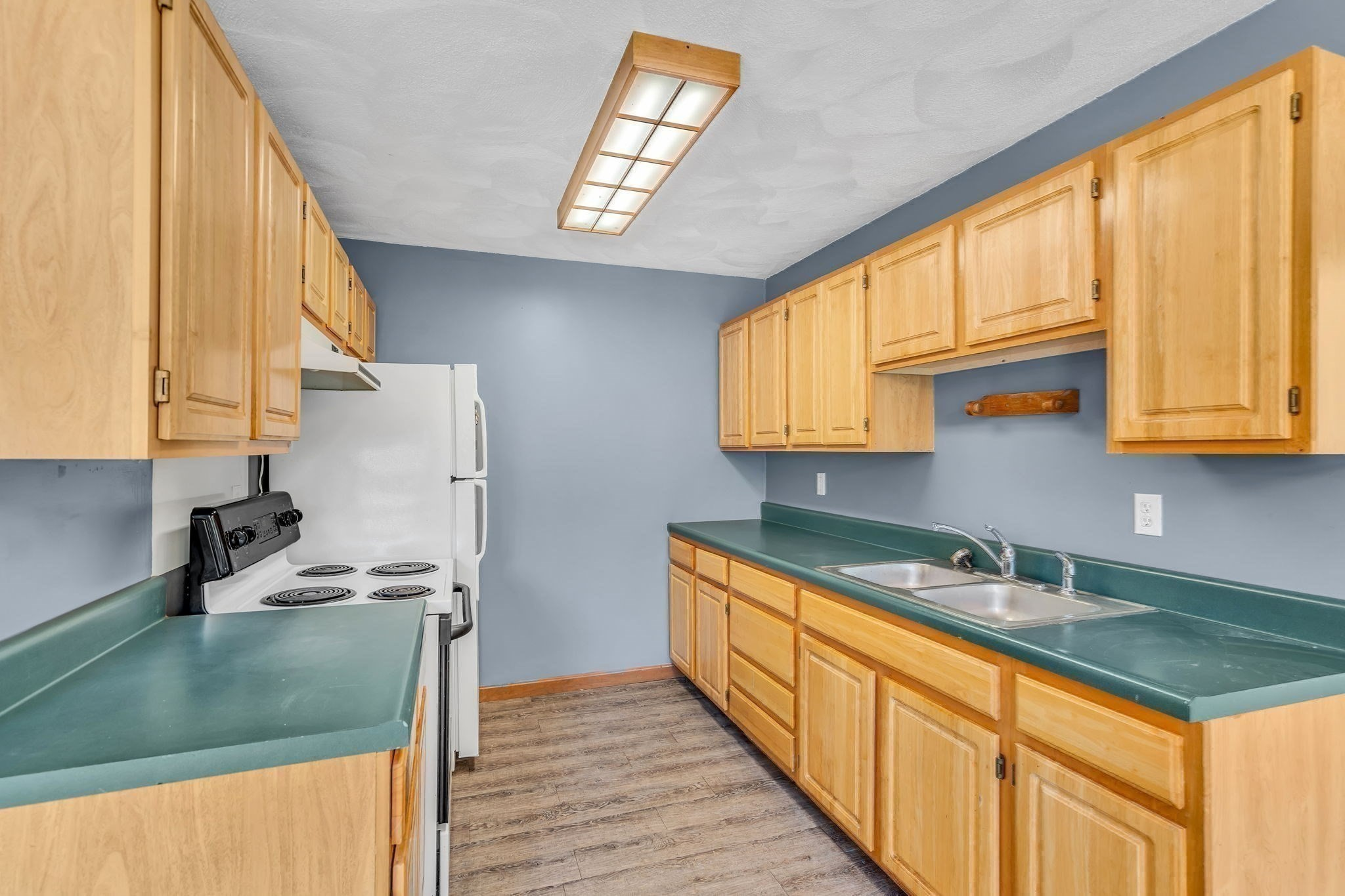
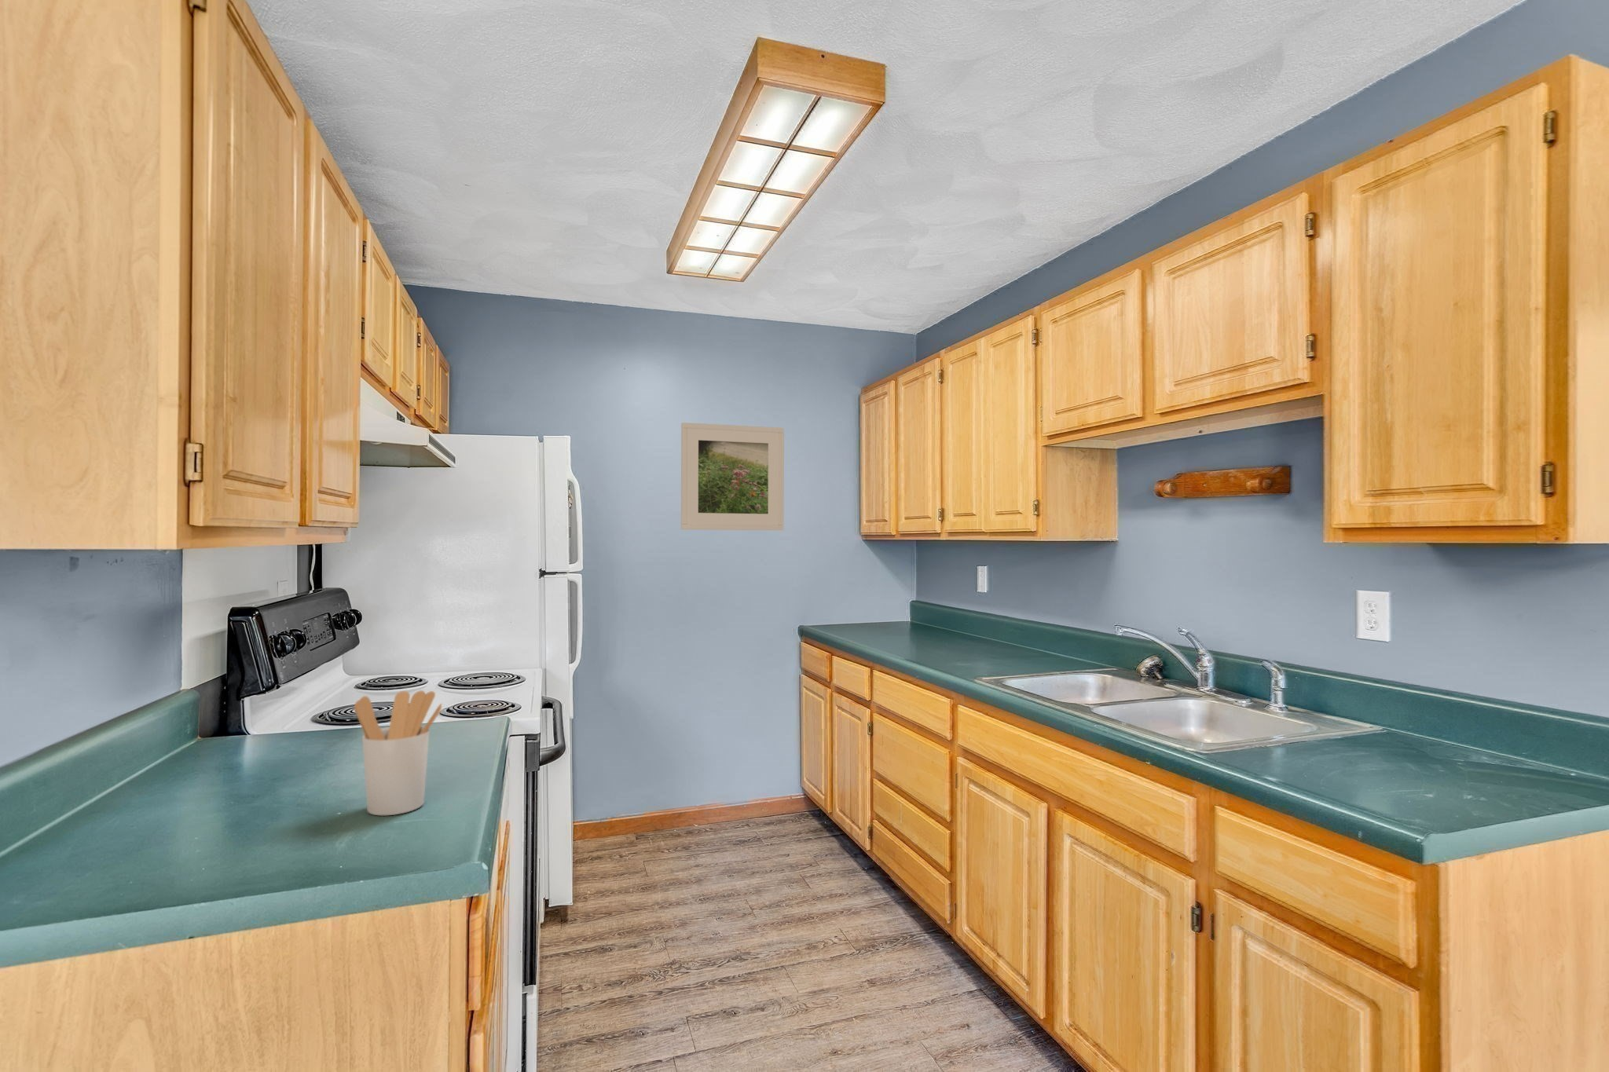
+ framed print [681,421,785,531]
+ utensil holder [354,689,443,816]
